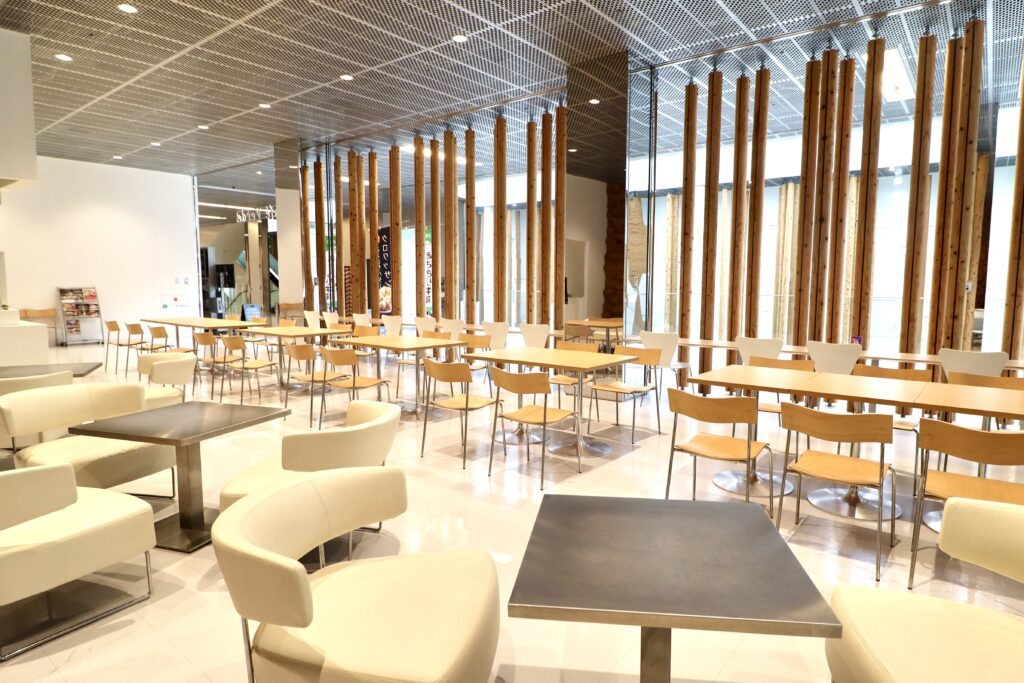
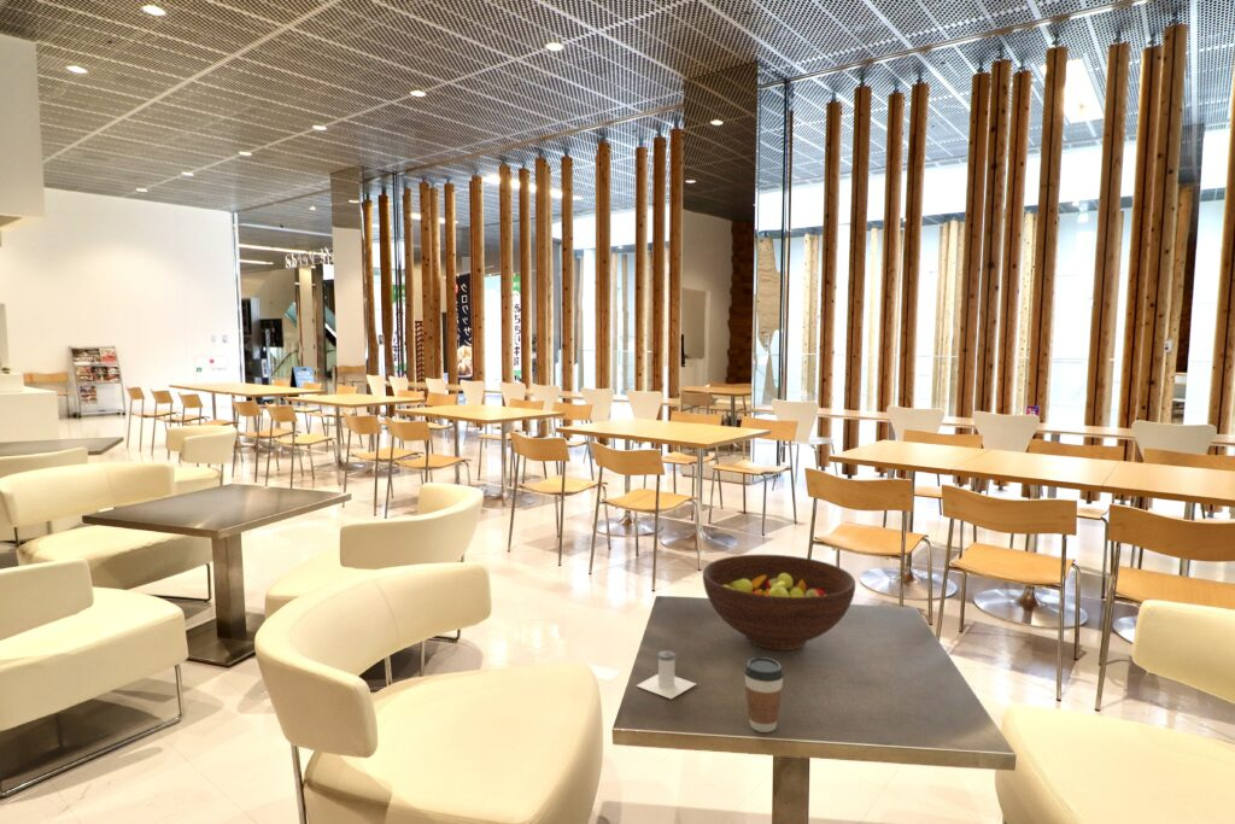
+ fruit bowl [702,554,856,651]
+ salt shaker [634,649,697,700]
+ coffee cup [743,656,785,734]
